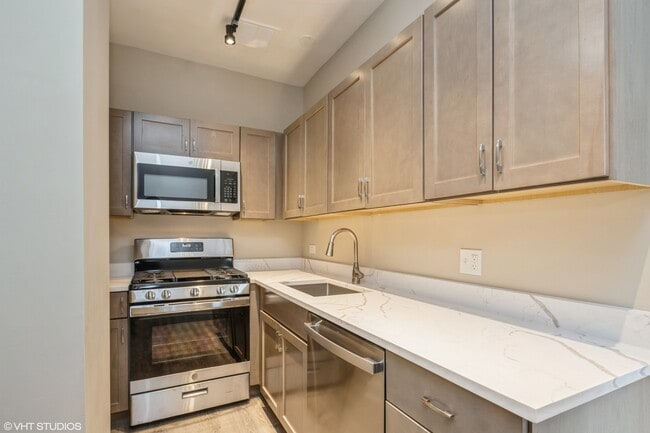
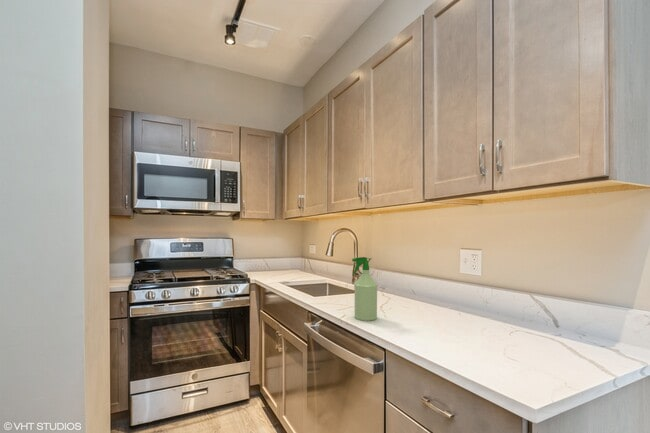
+ spray bottle [351,256,379,322]
